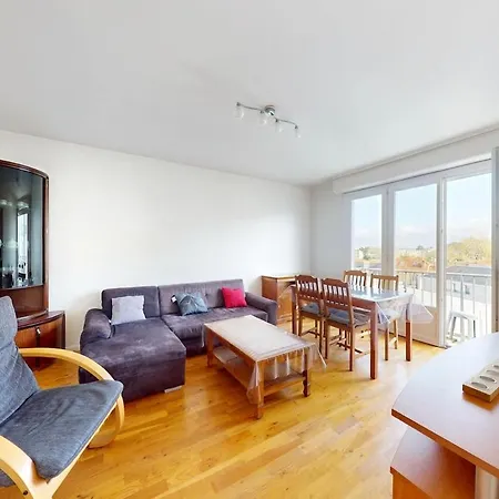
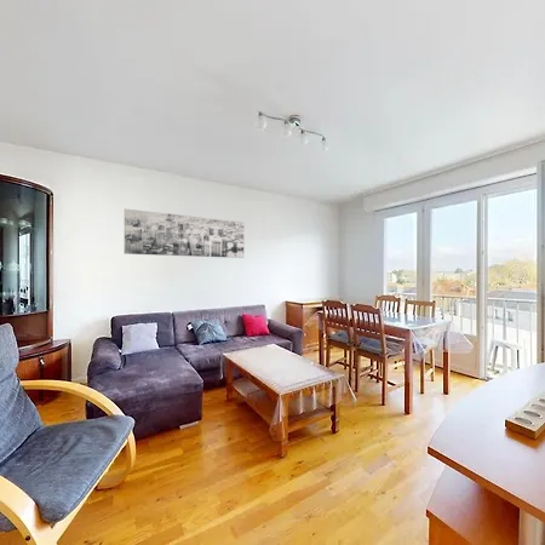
+ wall art [124,207,245,259]
